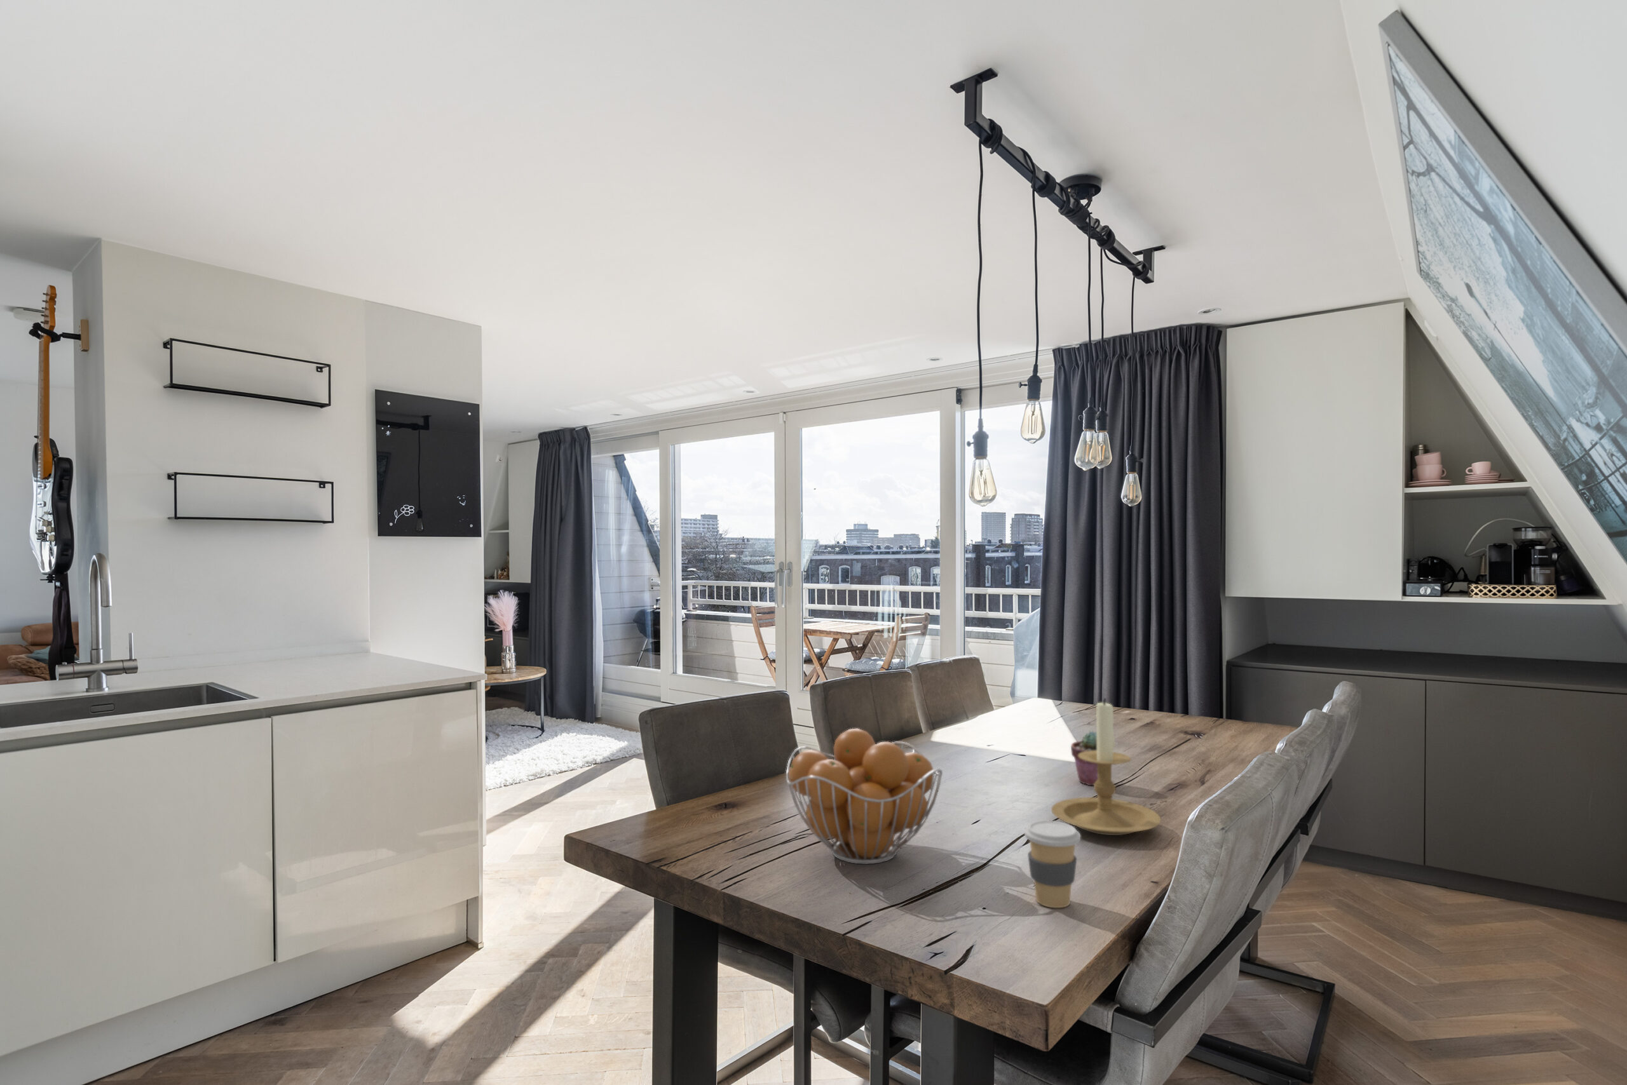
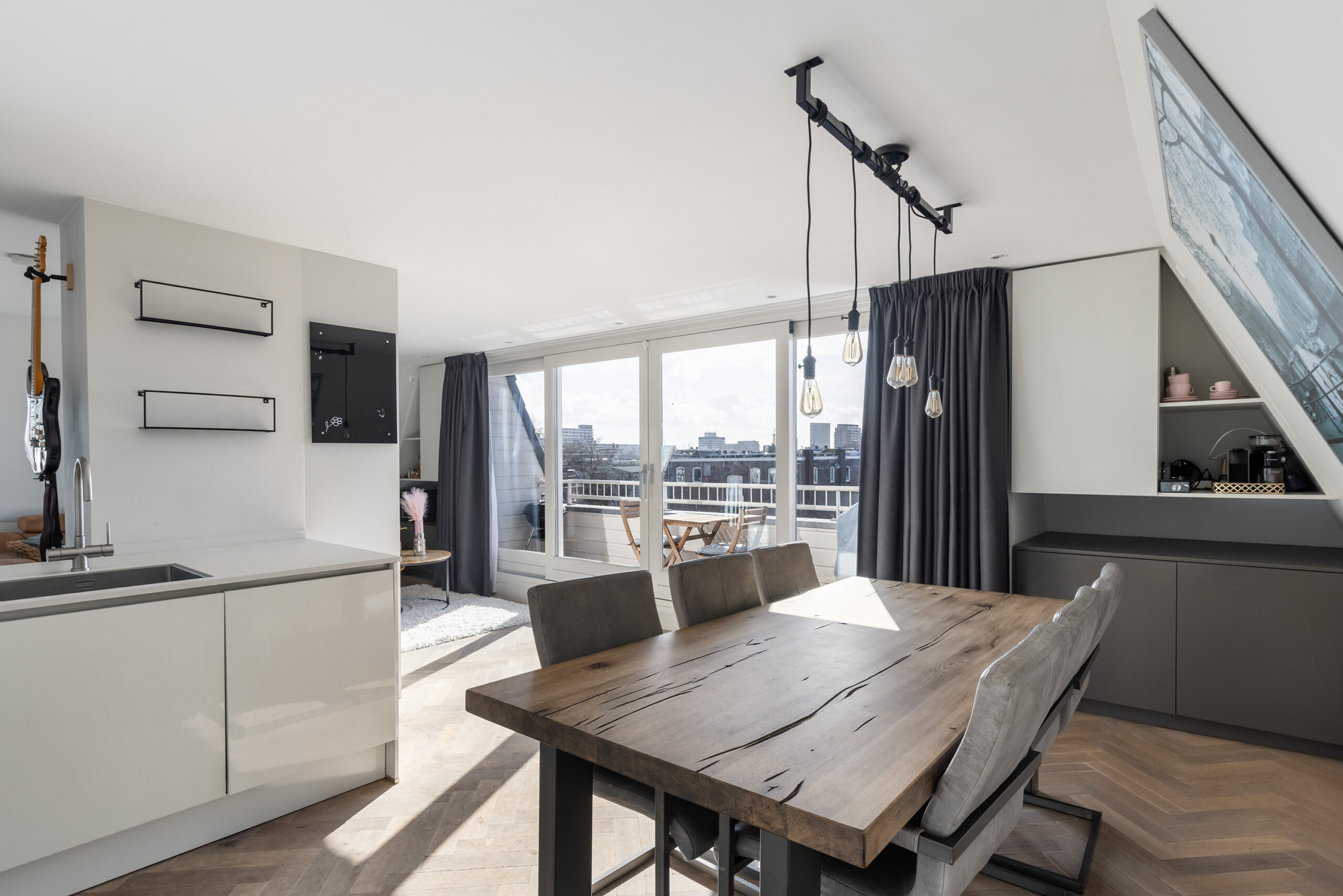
- coffee cup [1024,820,1081,908]
- fruit basket [785,728,944,865]
- candle holder [1050,698,1161,836]
- potted succulent [1070,730,1098,786]
